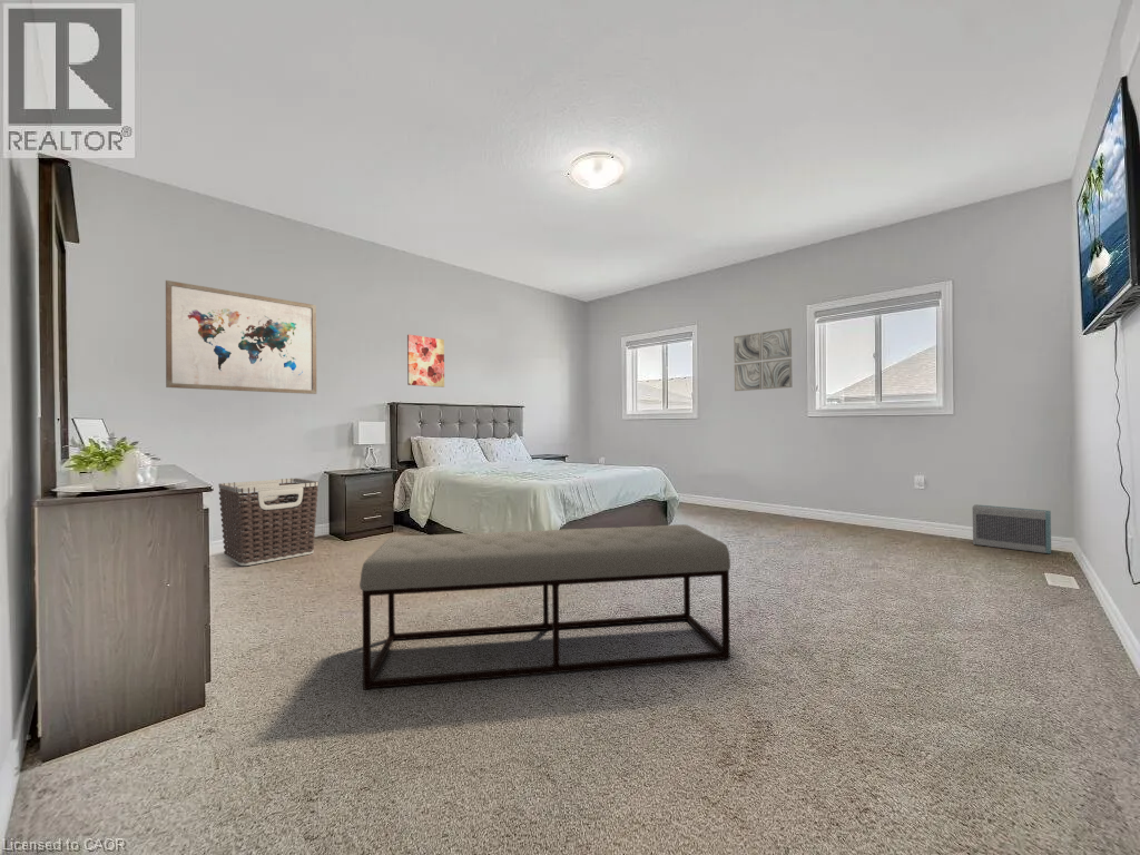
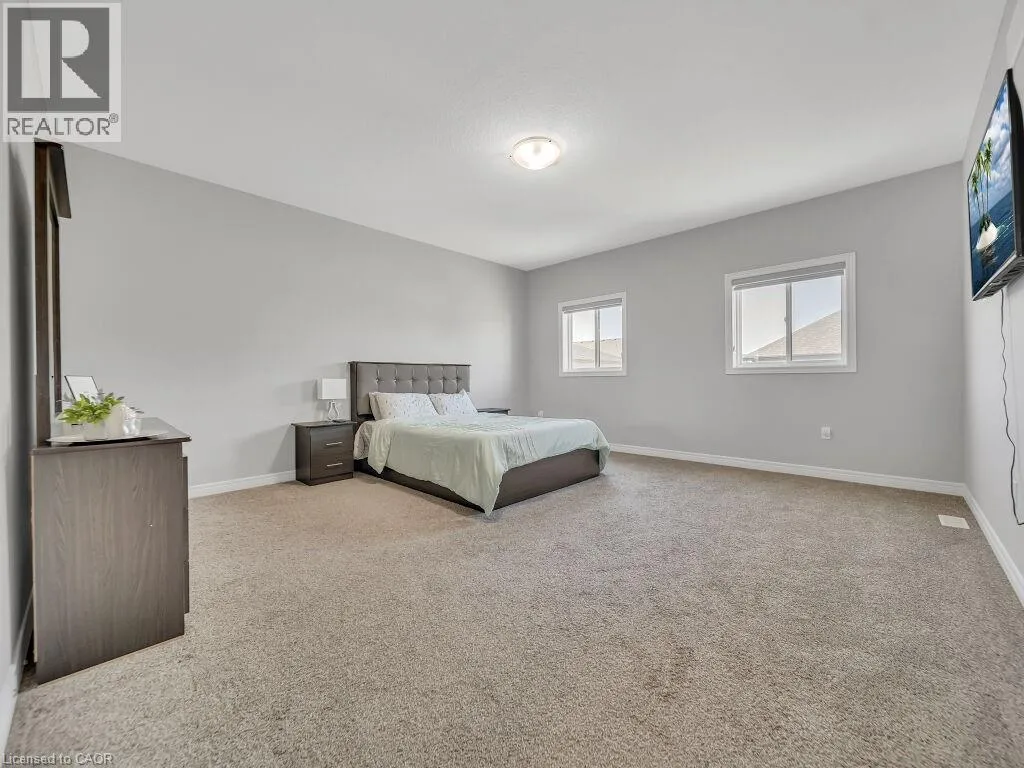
- wall art [406,334,445,389]
- wall art [733,327,794,392]
- bench [358,523,731,691]
- wall art [165,279,317,395]
- air purifier [972,503,1052,554]
- clothes hamper [218,478,320,567]
